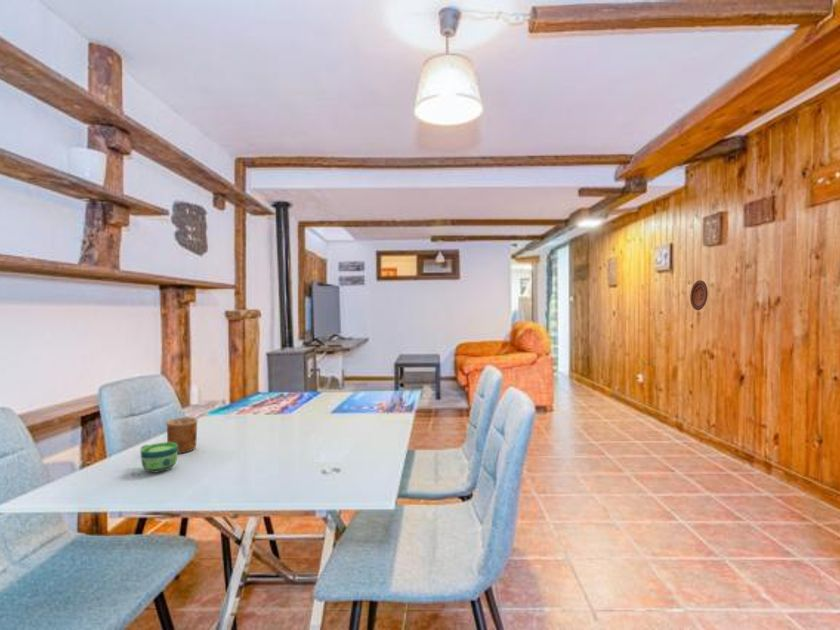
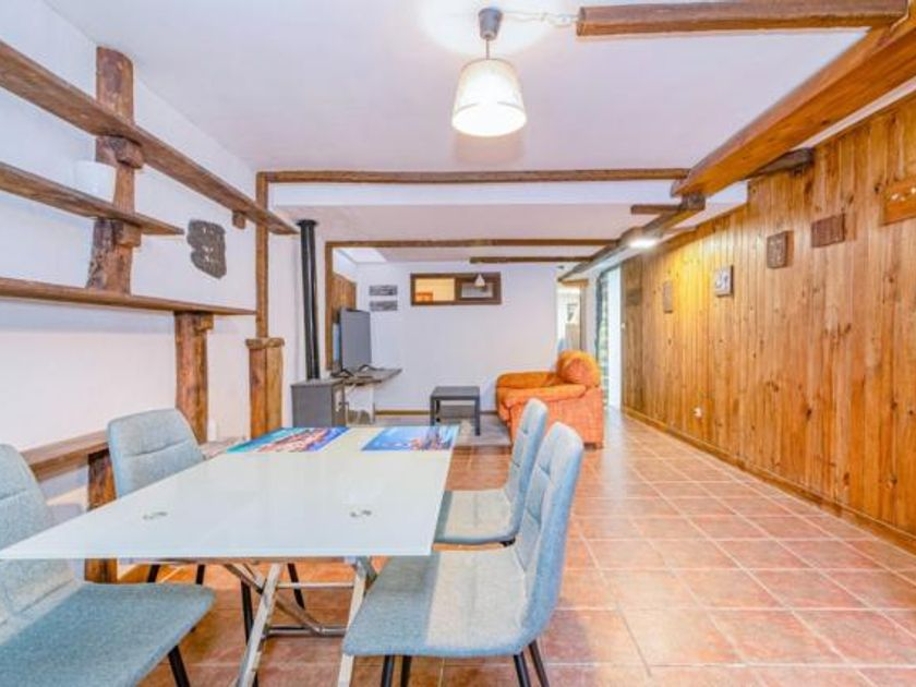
- decorative plate [689,279,709,311]
- cup [139,441,179,474]
- cup [165,416,199,454]
